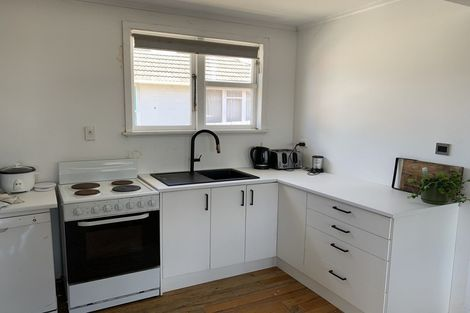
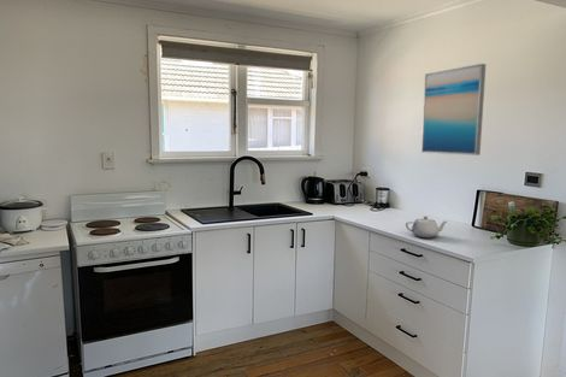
+ teapot [405,216,448,238]
+ wall art [420,63,487,157]
